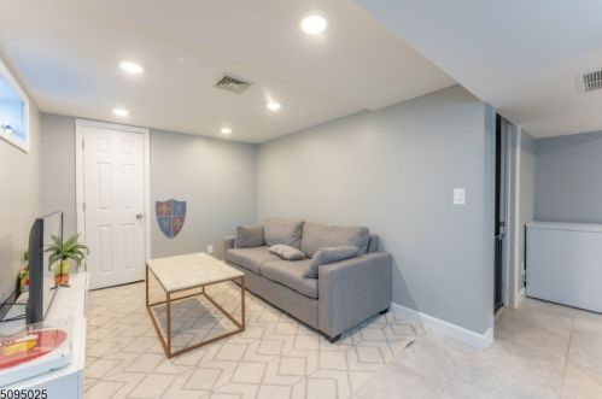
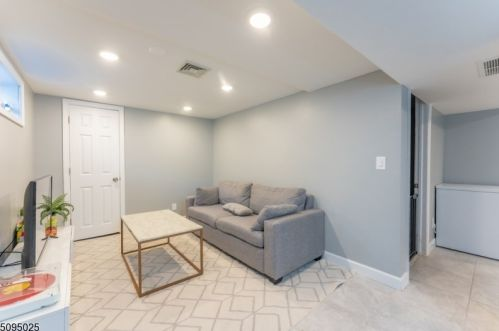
- decorative shield [154,198,188,240]
